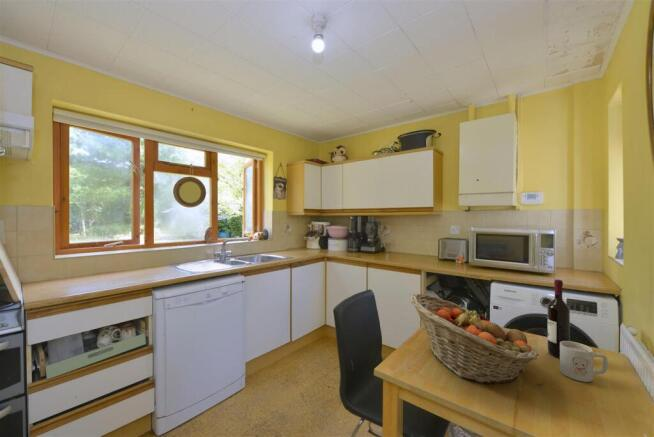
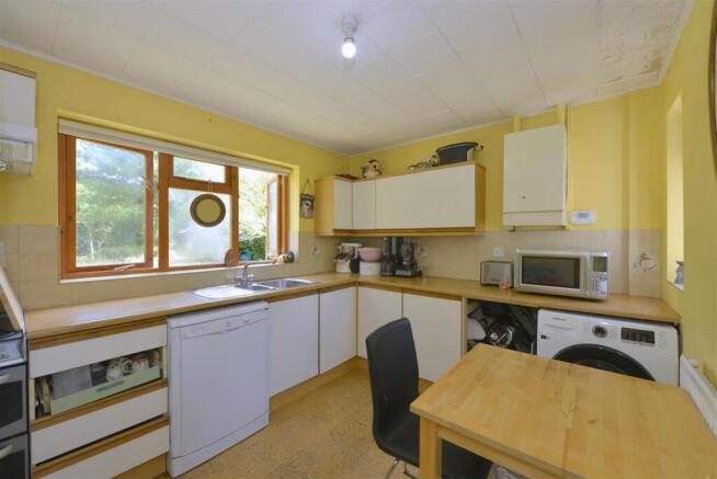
- wine bottle [547,279,571,359]
- fruit basket [410,293,539,385]
- mug [559,340,609,383]
